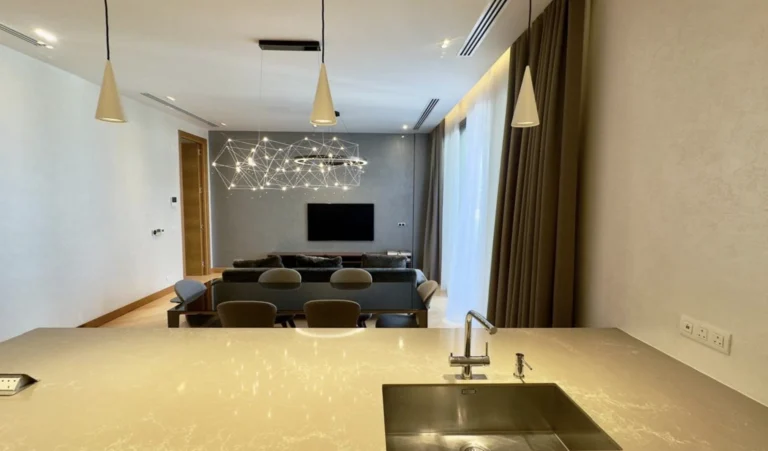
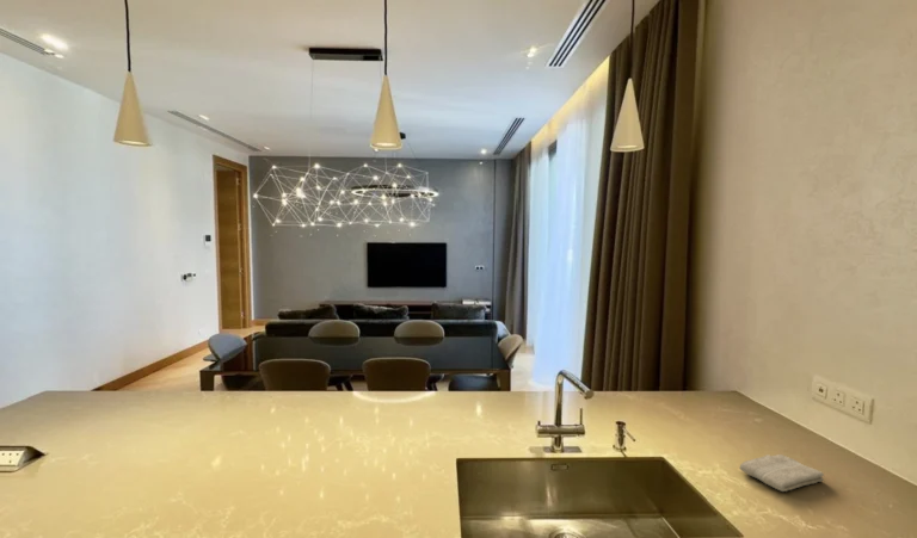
+ washcloth [738,453,825,493]
